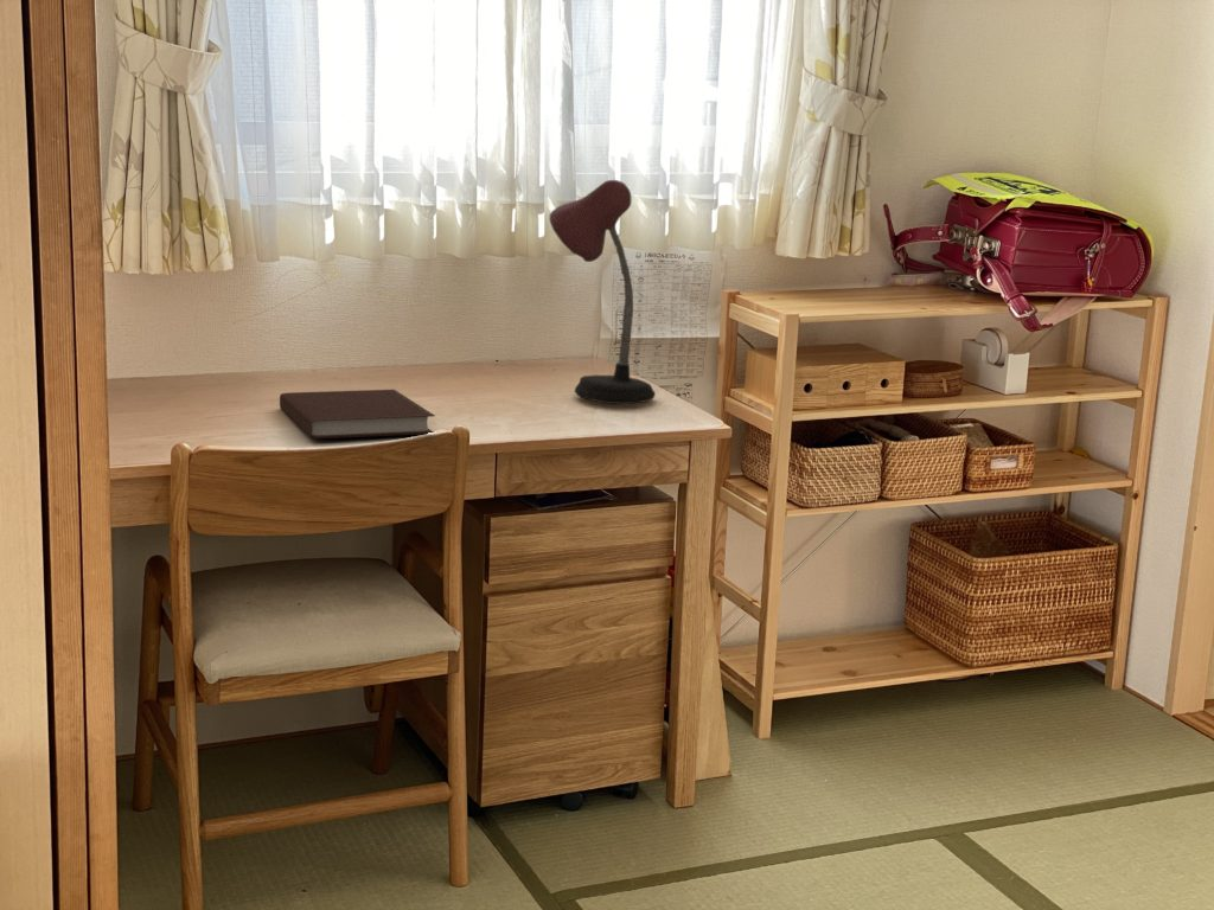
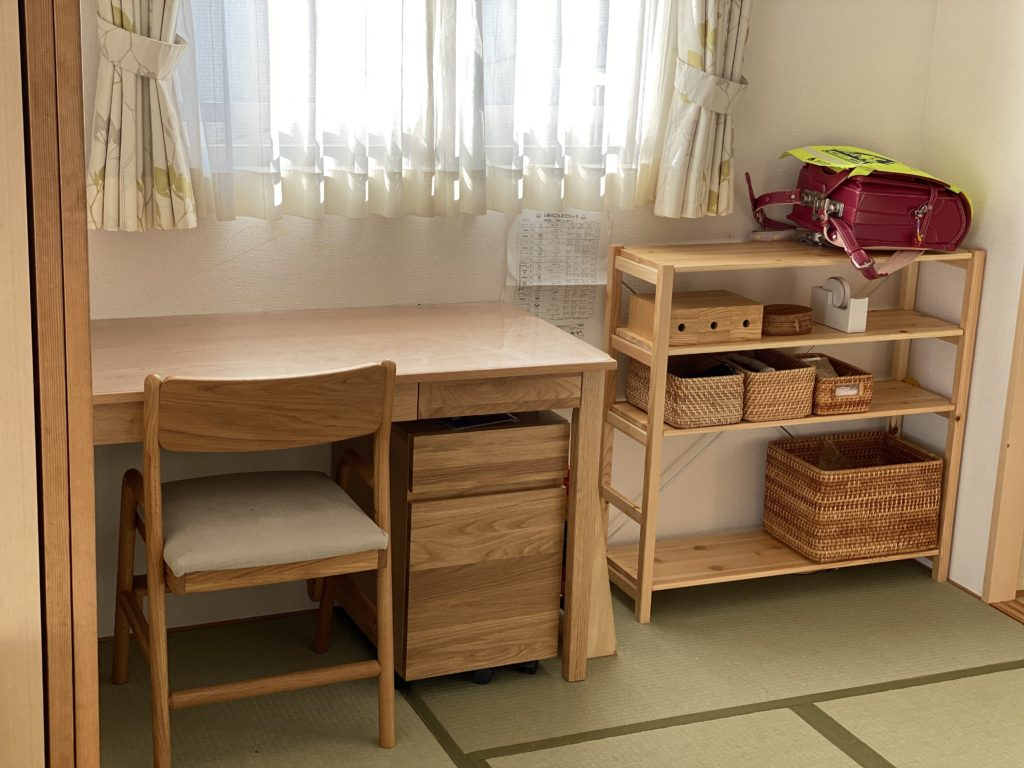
- notebook [279,389,436,440]
- desk lamp [548,179,657,405]
